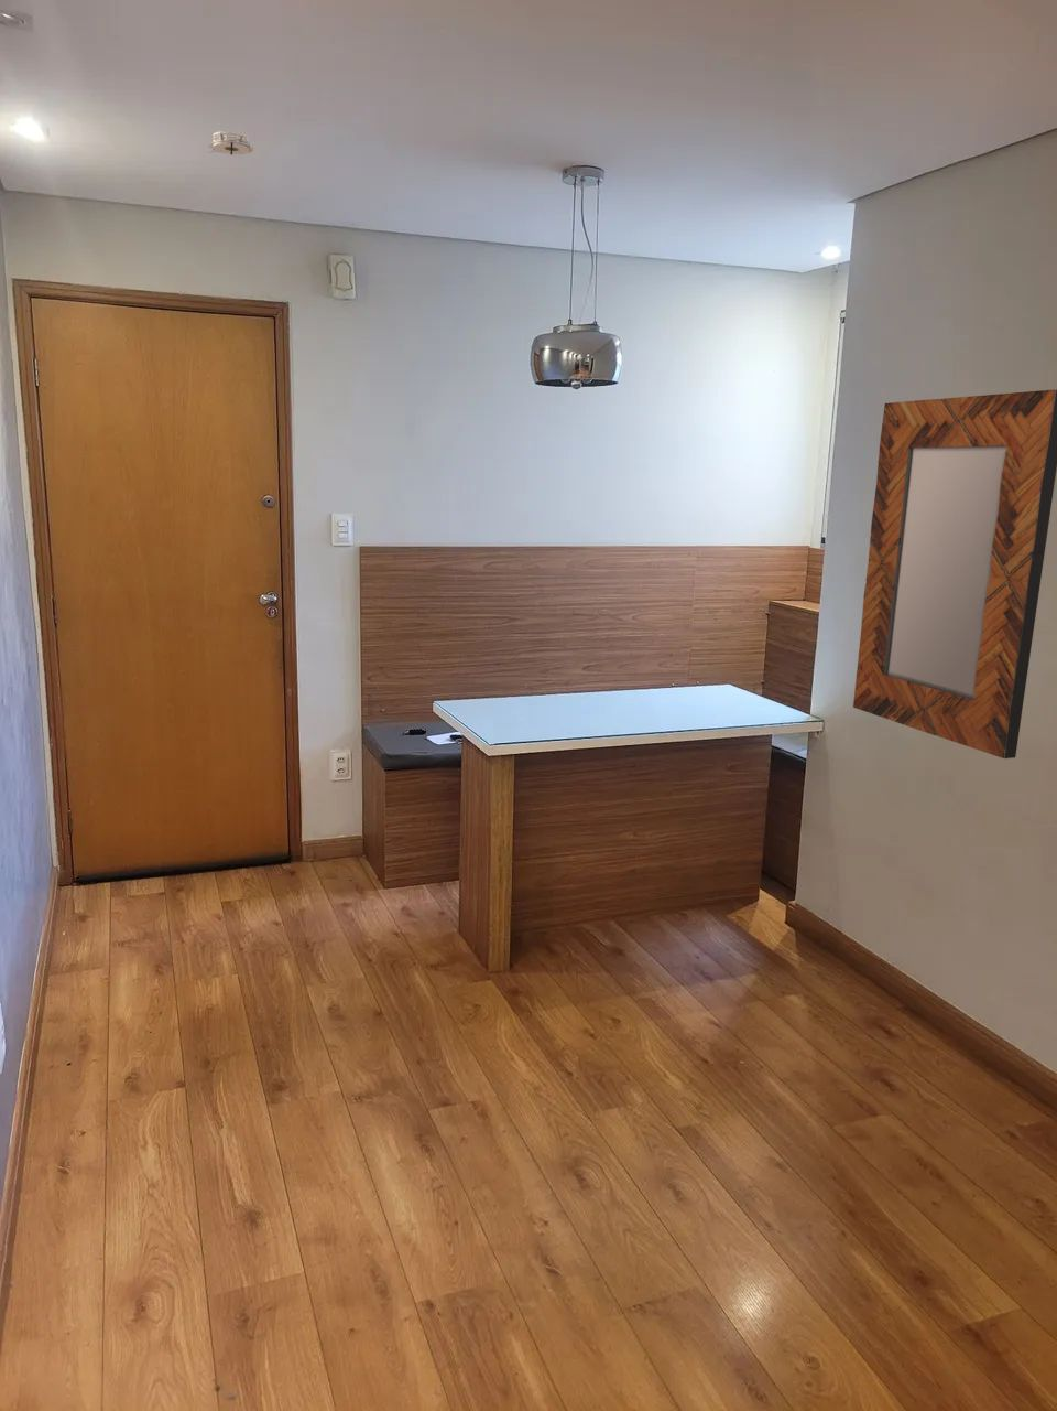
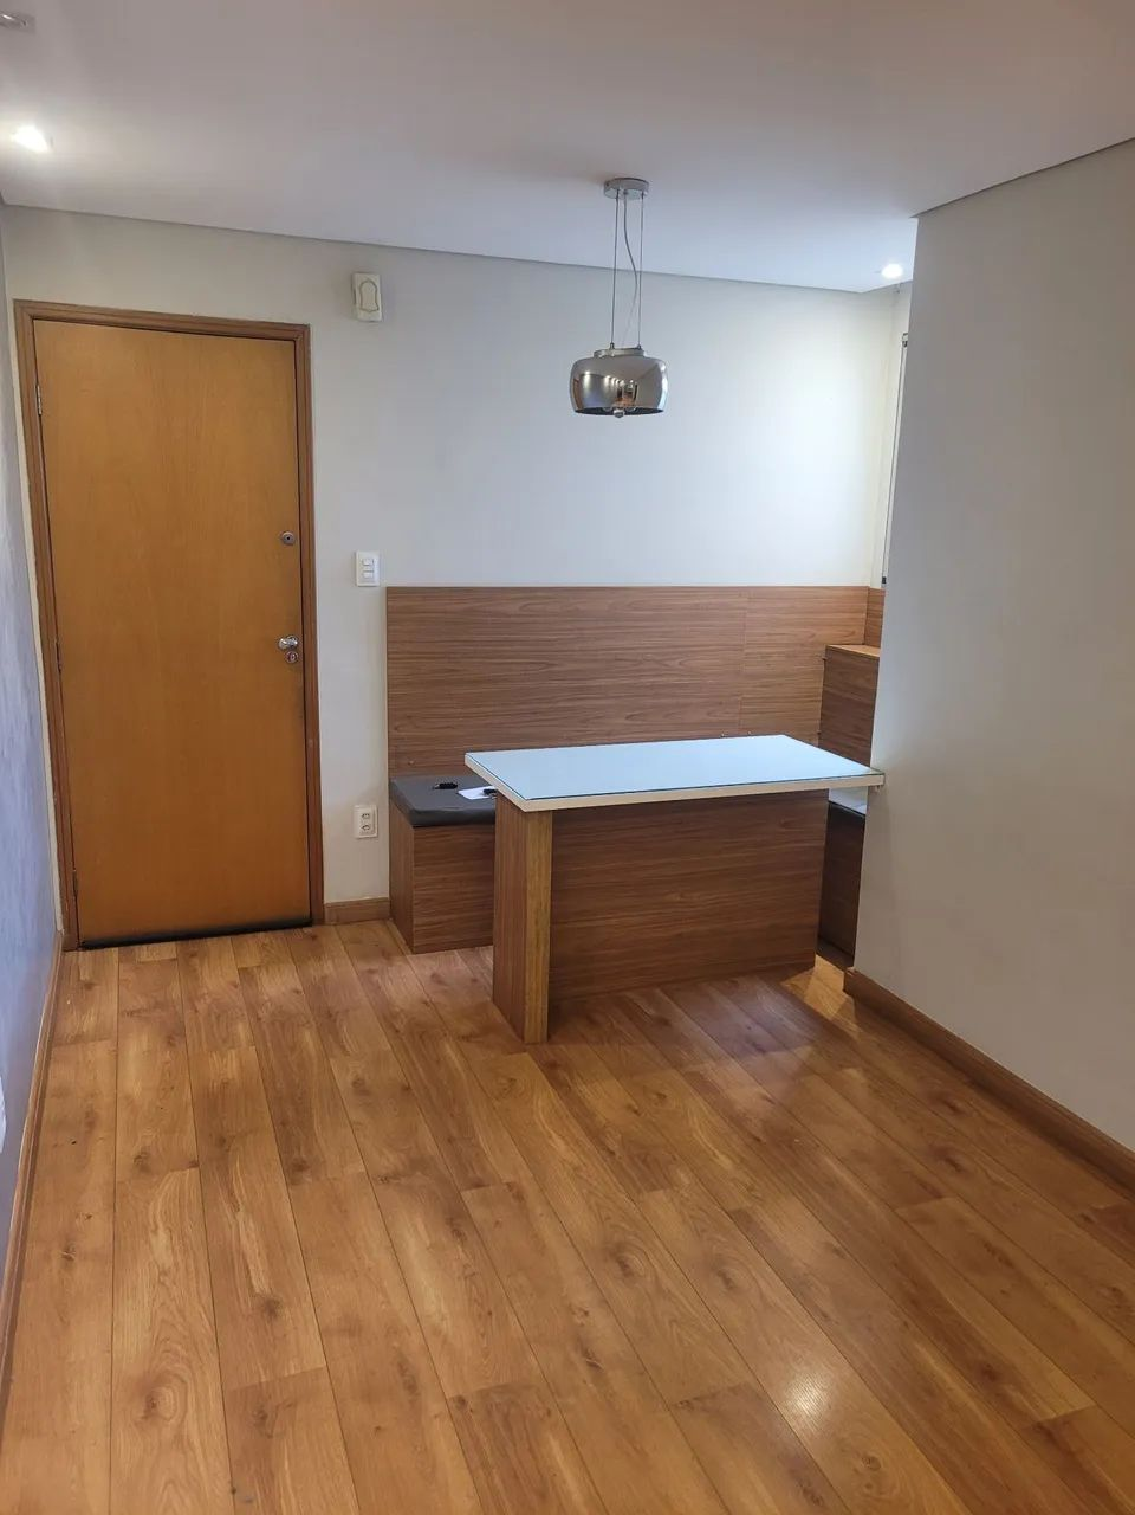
- smoke detector [208,130,254,156]
- home mirror [853,388,1057,760]
